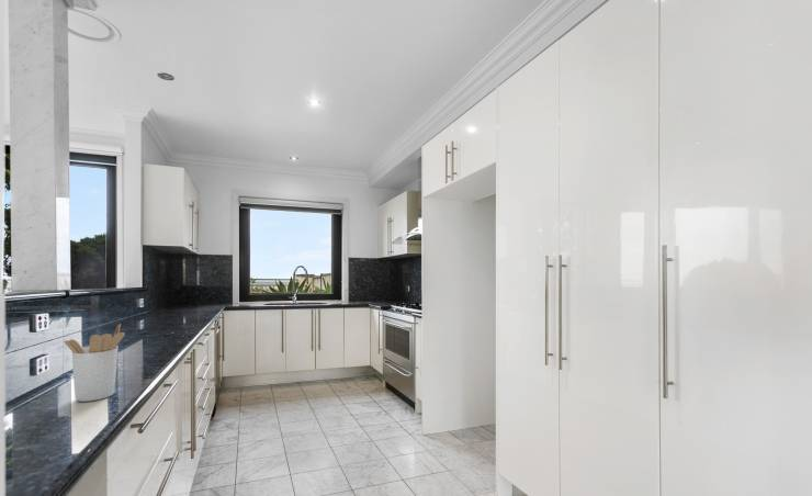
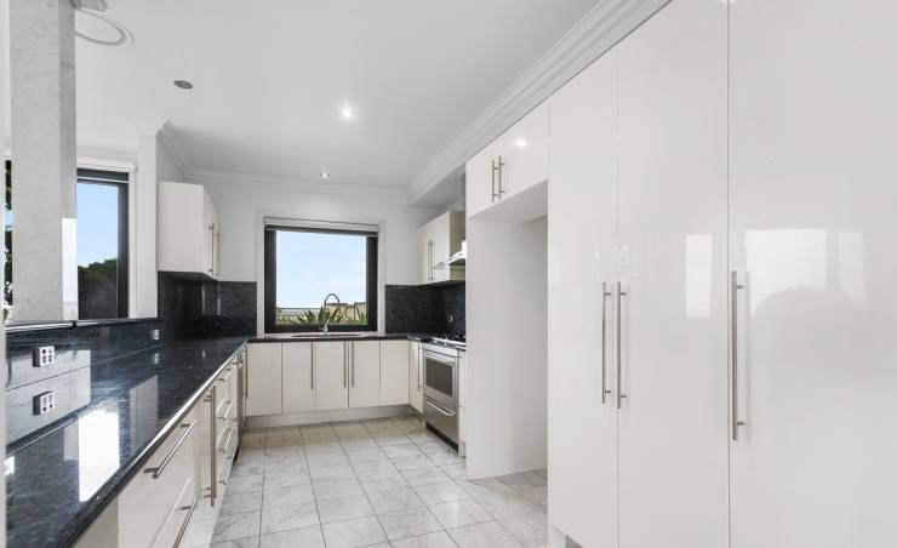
- utensil holder [64,323,126,403]
